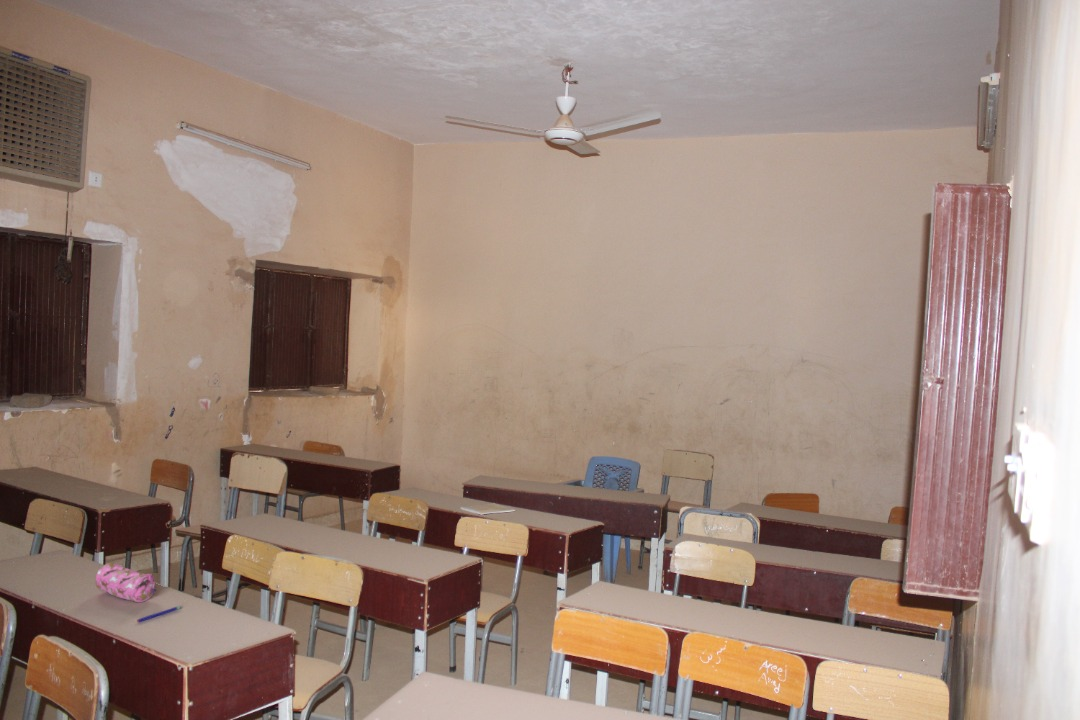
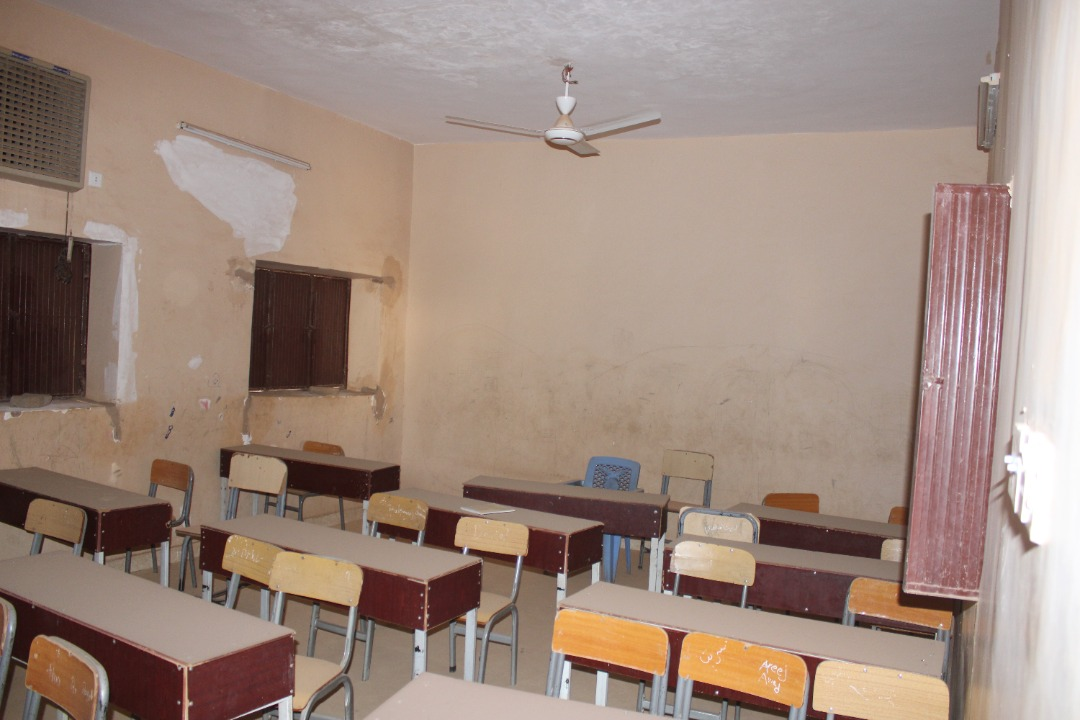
- pencil case [95,562,157,603]
- pen [136,605,182,623]
